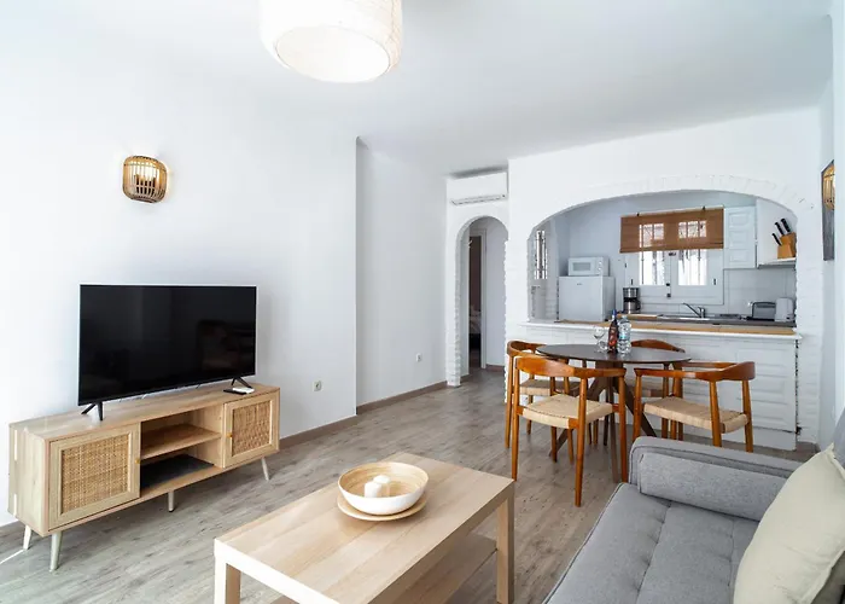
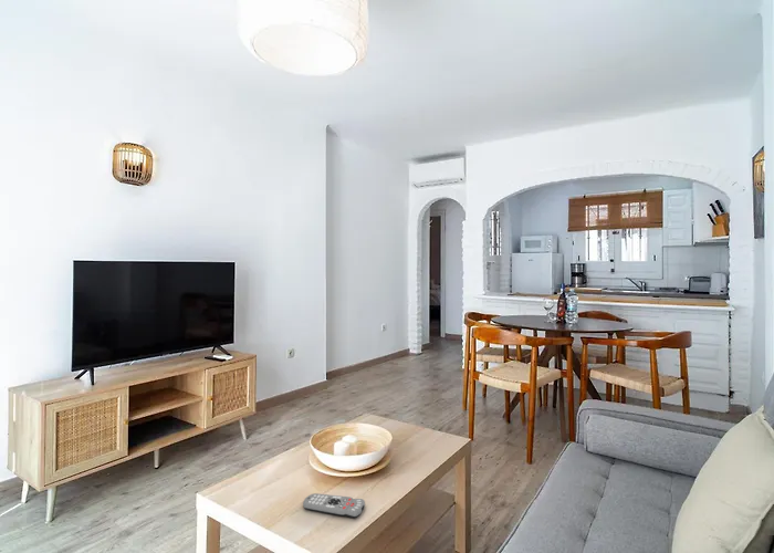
+ remote control [302,492,366,519]
